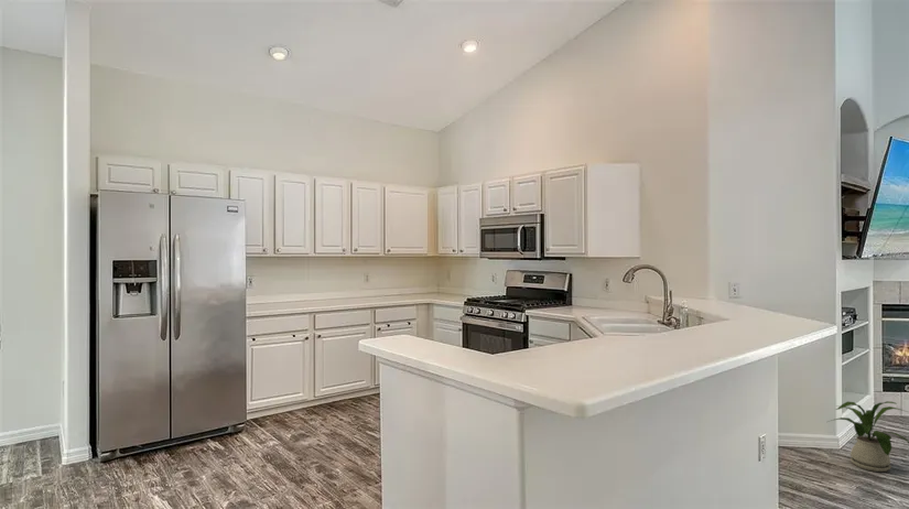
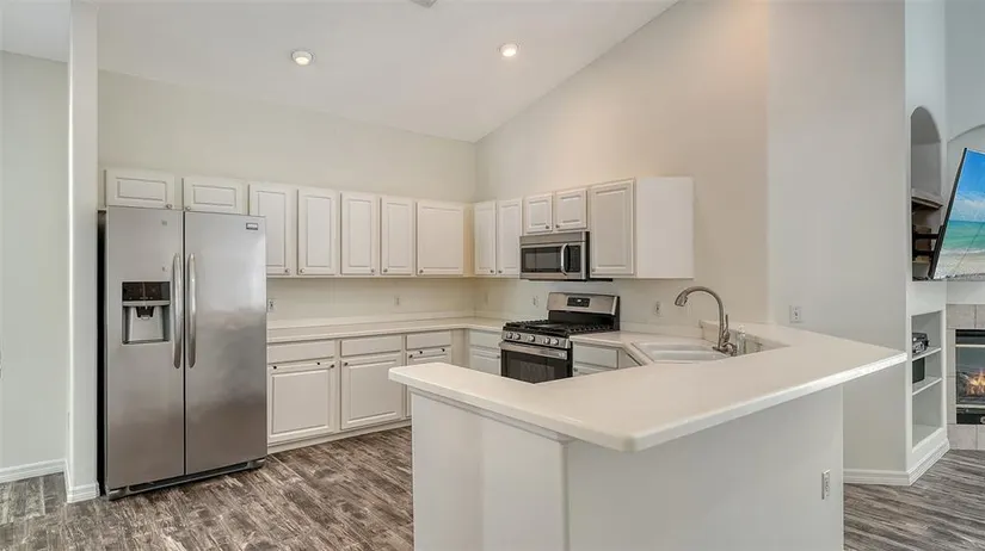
- house plant [827,400,909,473]
